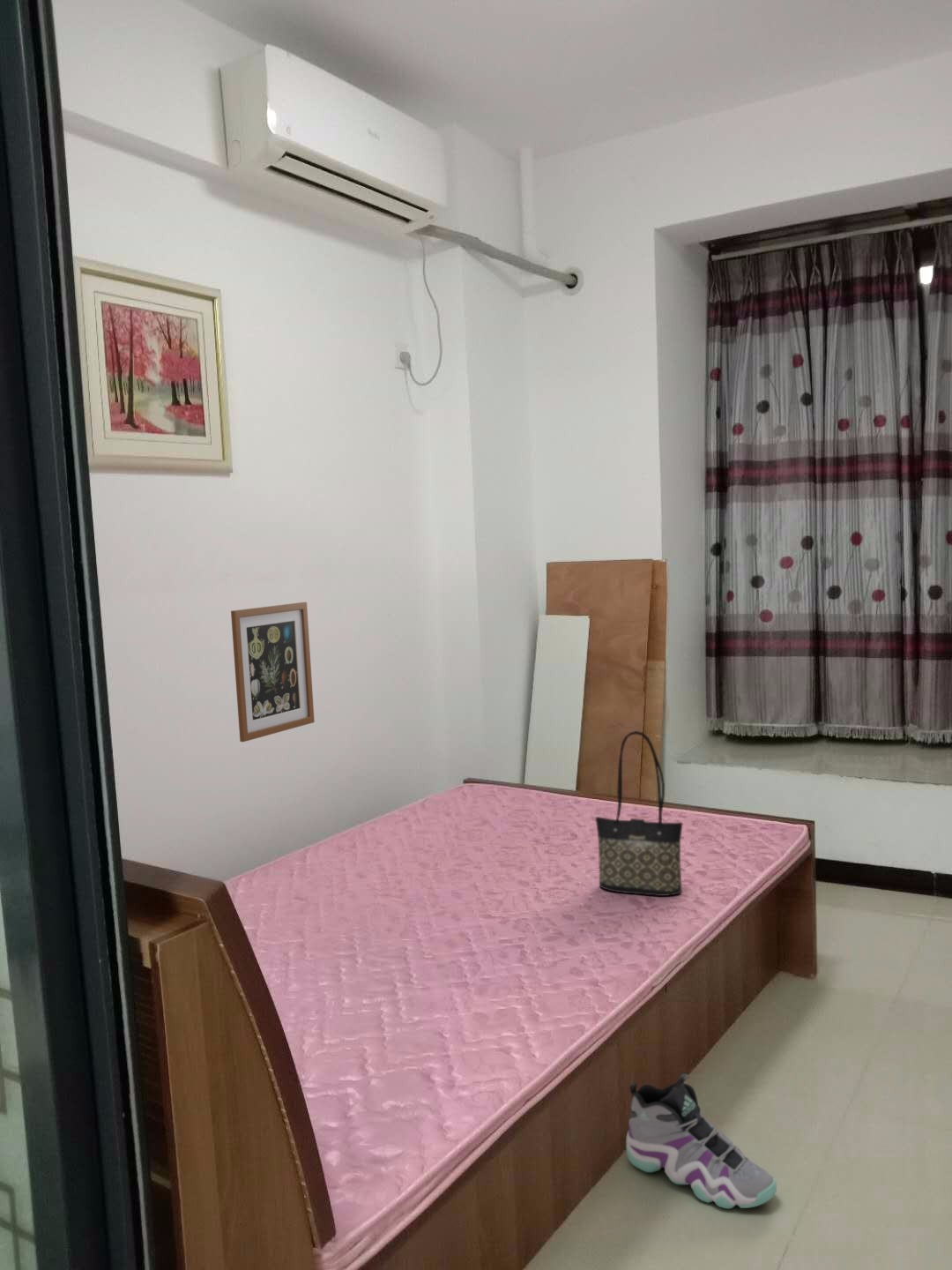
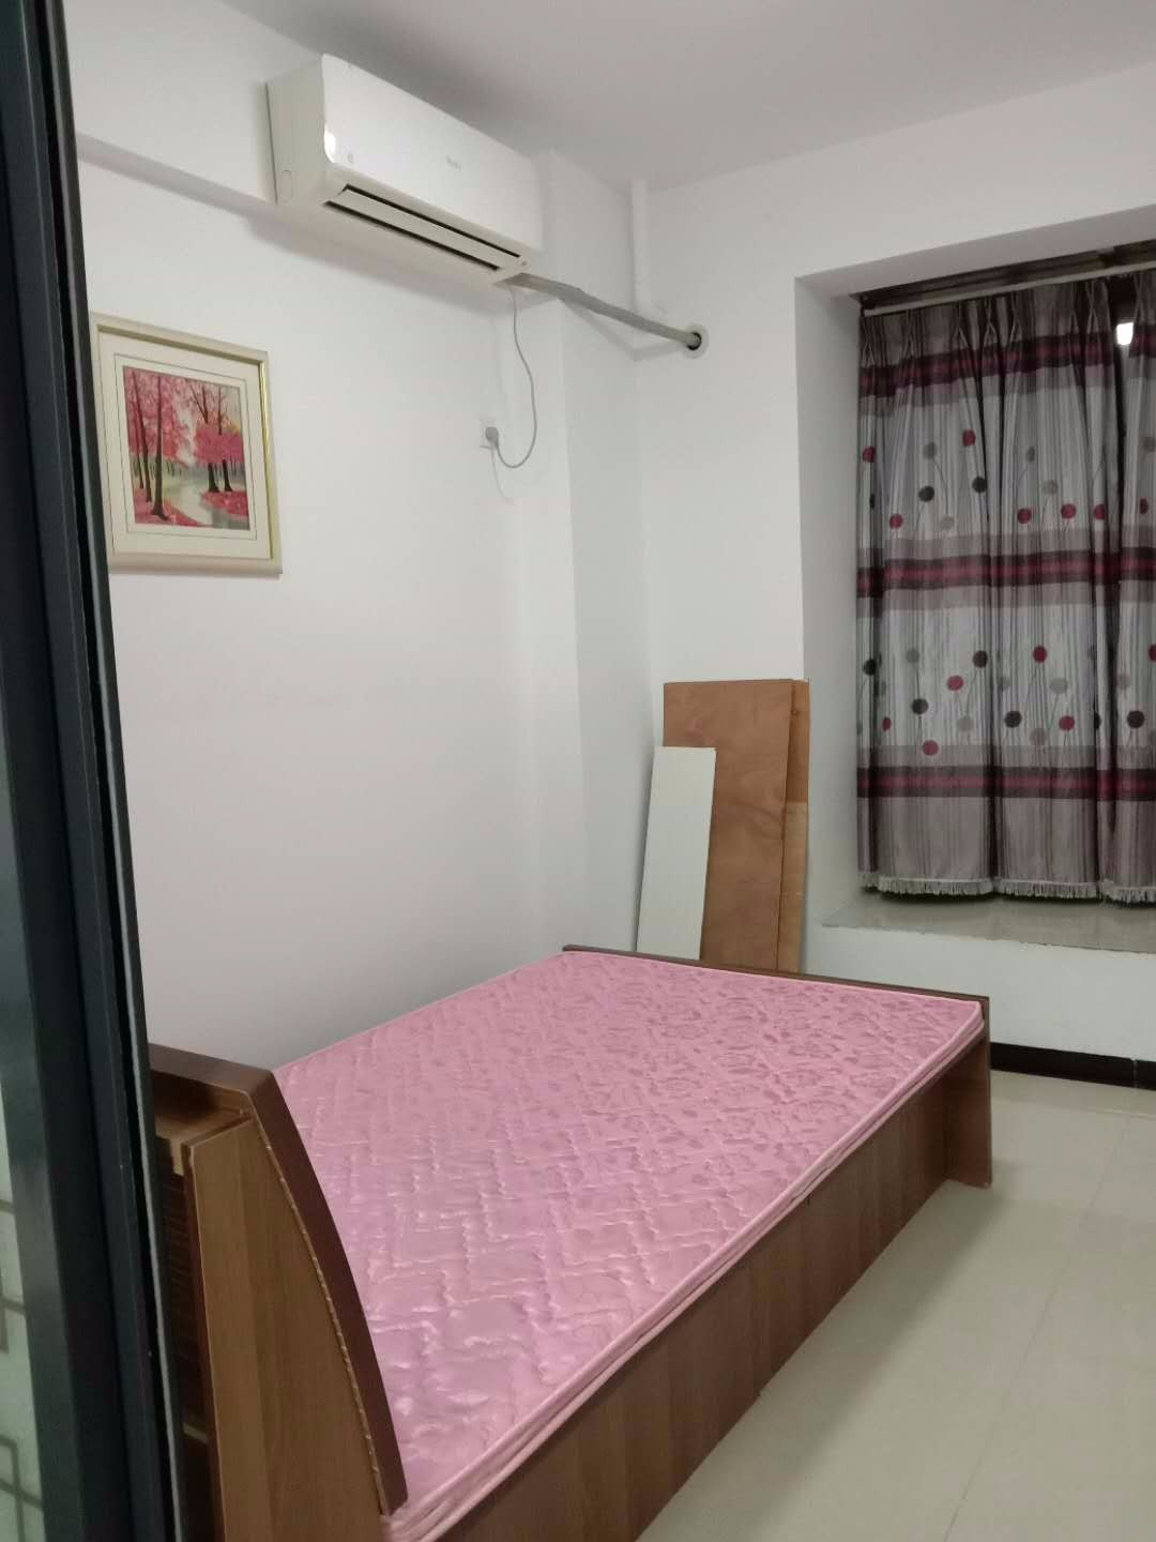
- sneaker [626,1072,777,1209]
- wall art [230,601,316,743]
- tote bag [594,730,684,897]
